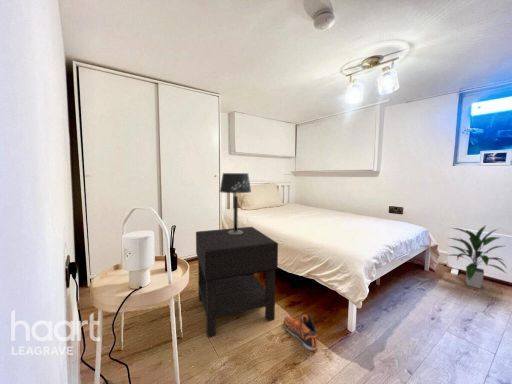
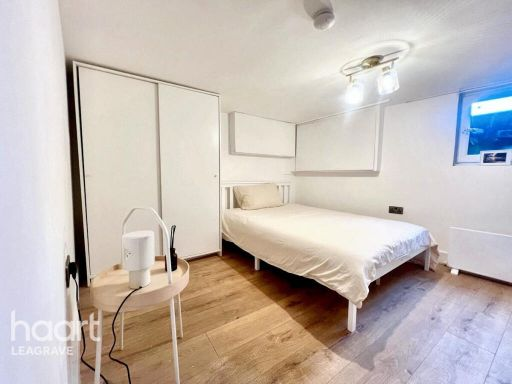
- table lamp [219,172,252,234]
- indoor plant [447,224,508,289]
- sneaker [283,314,319,351]
- nightstand [195,226,279,338]
